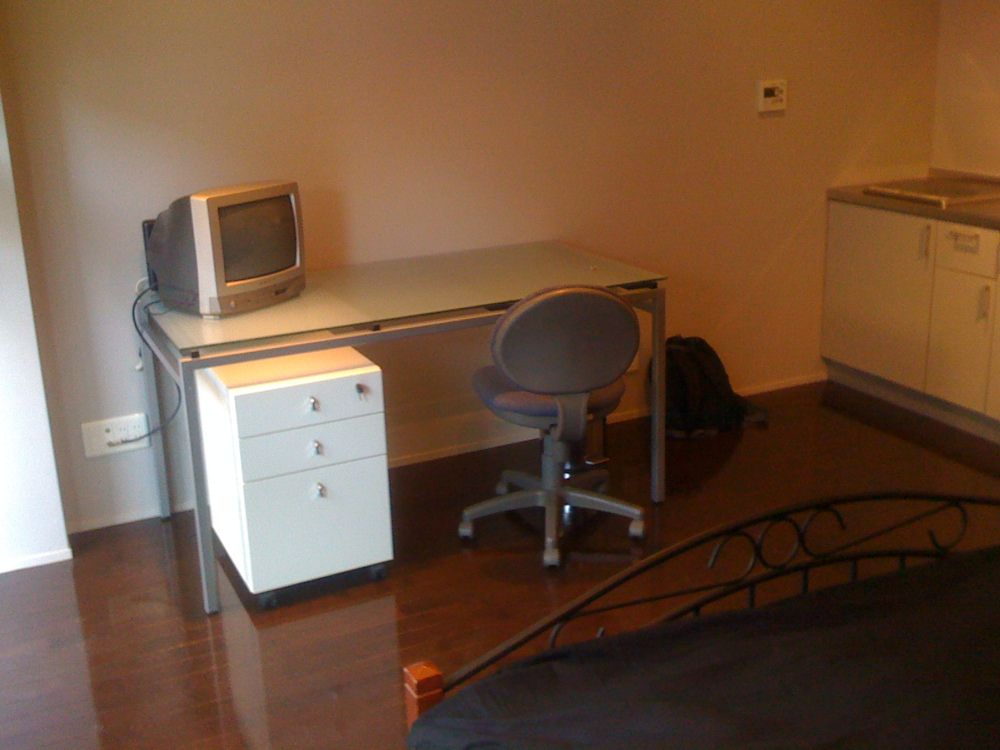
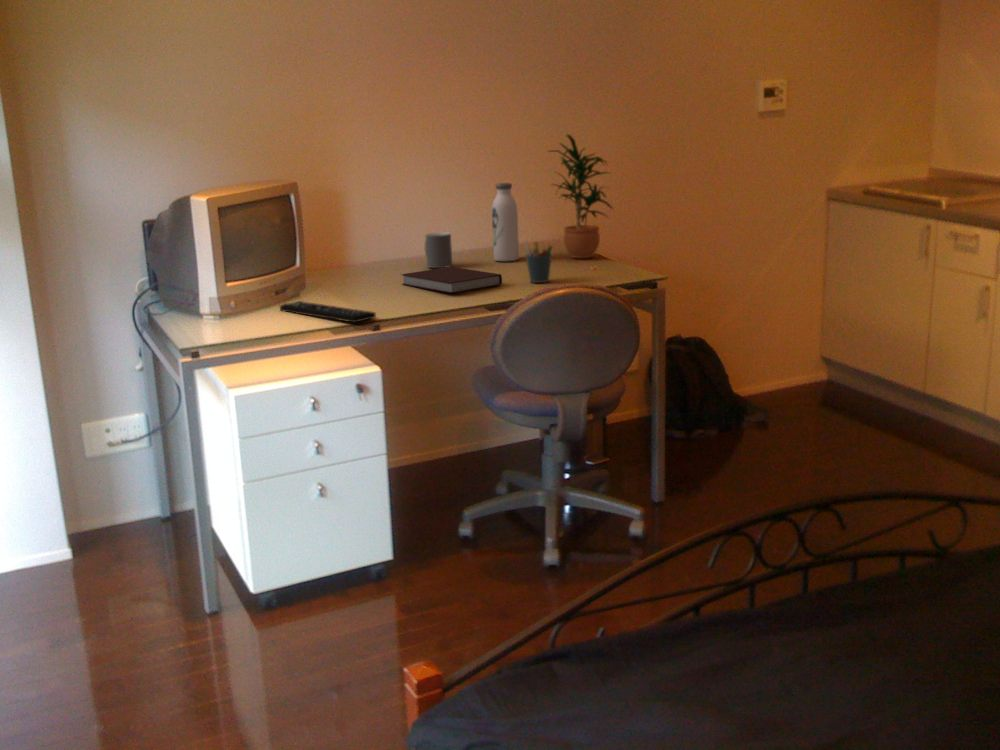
+ remote control [279,300,377,324]
+ notebook [400,266,503,294]
+ pen holder [523,240,553,284]
+ water bottle [491,182,520,262]
+ mug [424,231,453,269]
+ potted plant [546,132,614,259]
